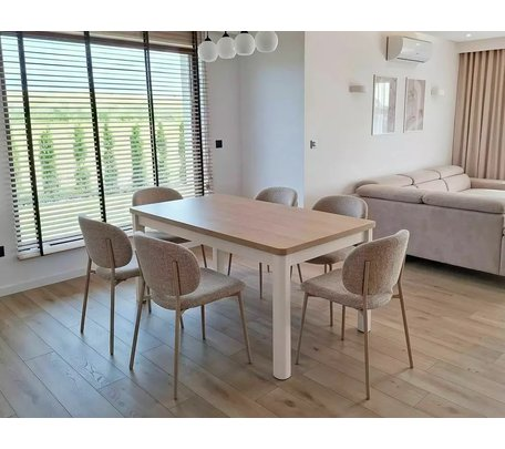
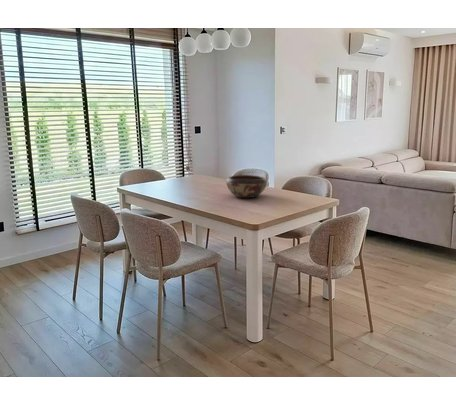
+ decorative bowl [225,174,268,199]
